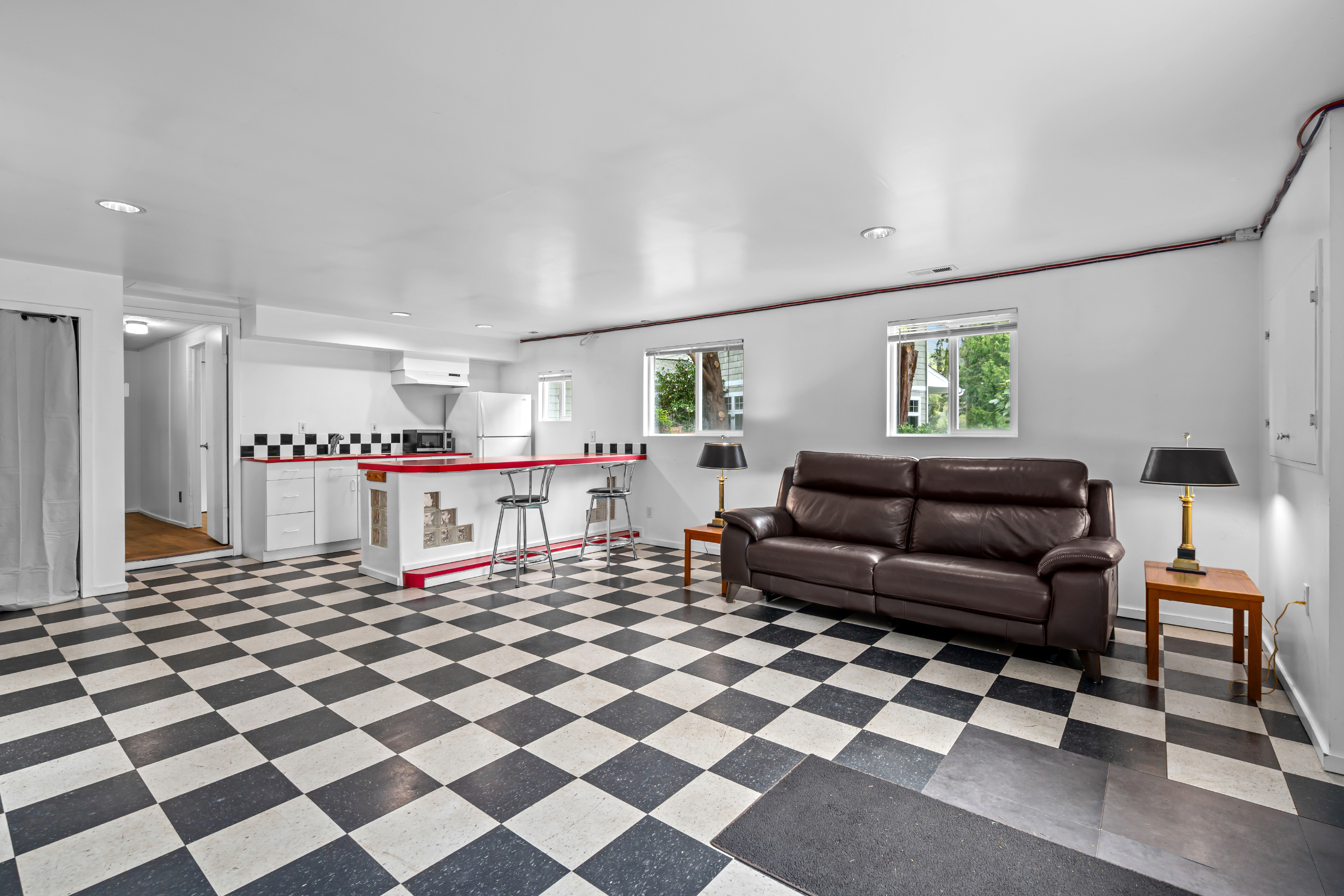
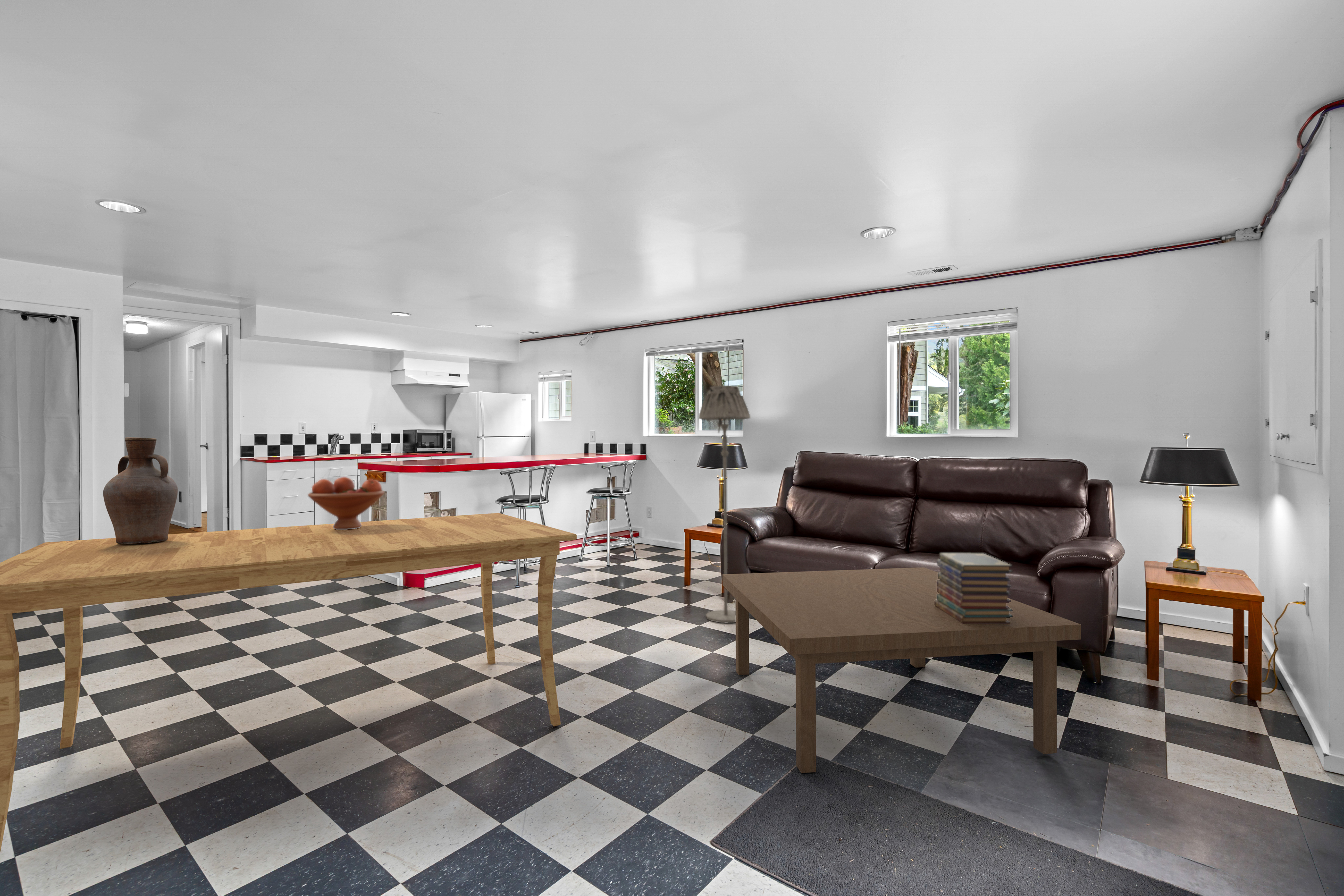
+ fruit bowl [307,477,385,530]
+ dining table [0,512,577,853]
+ coffee table [722,567,1081,773]
+ vase [103,437,178,544]
+ floor lamp [698,385,751,623]
+ book stack [934,553,1013,624]
